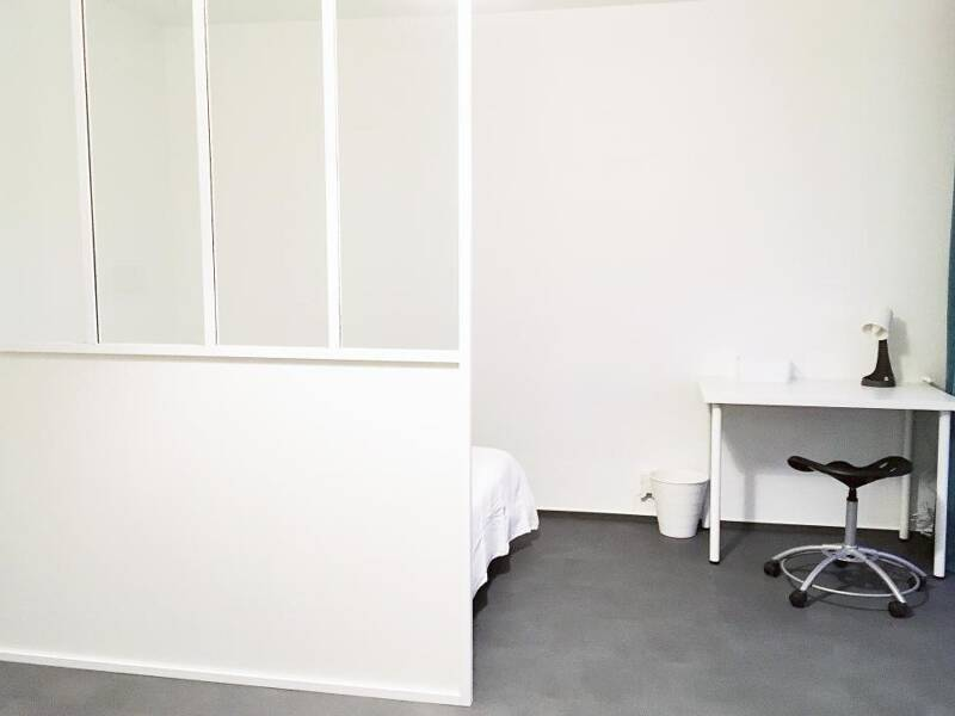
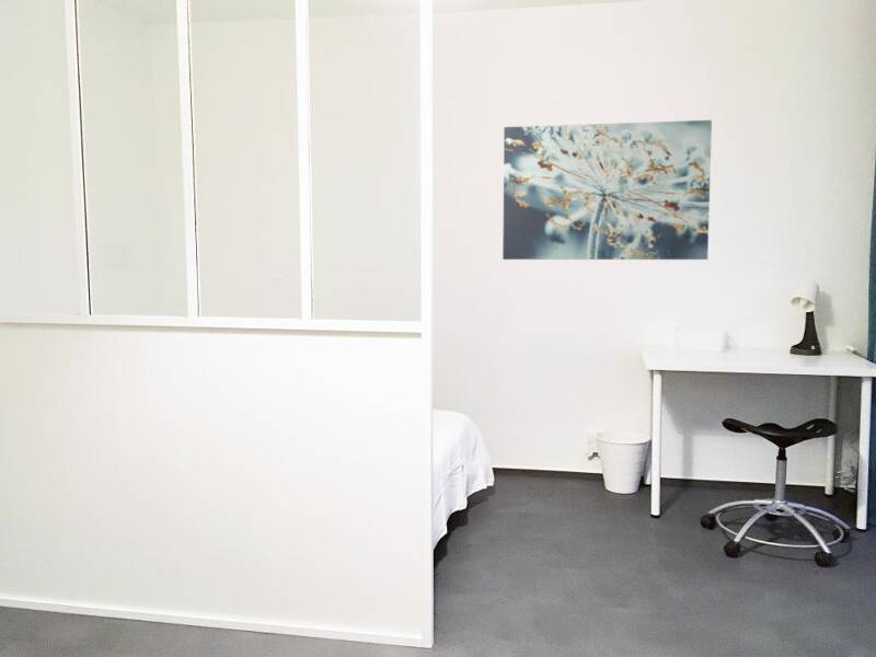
+ wall art [502,119,713,261]
